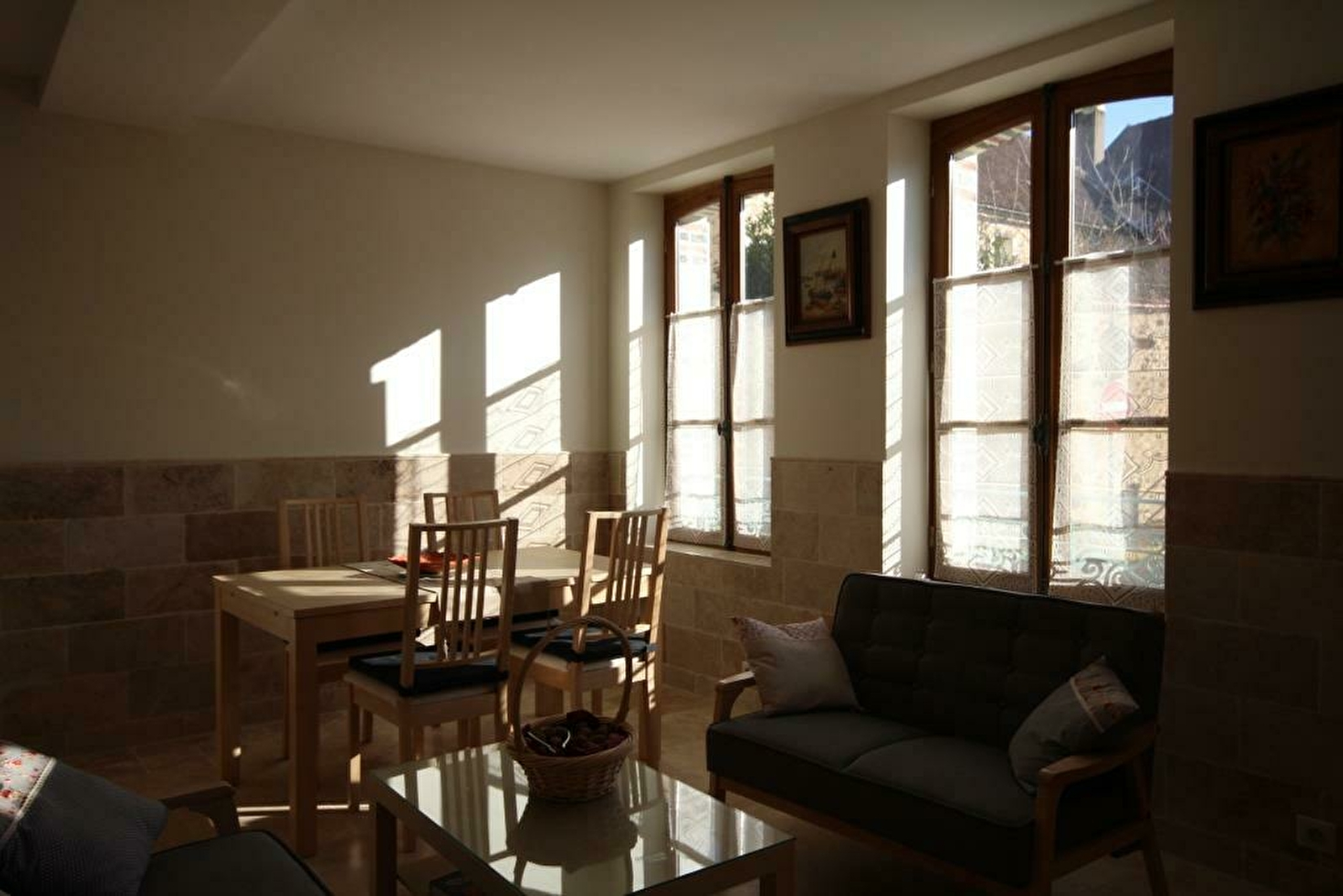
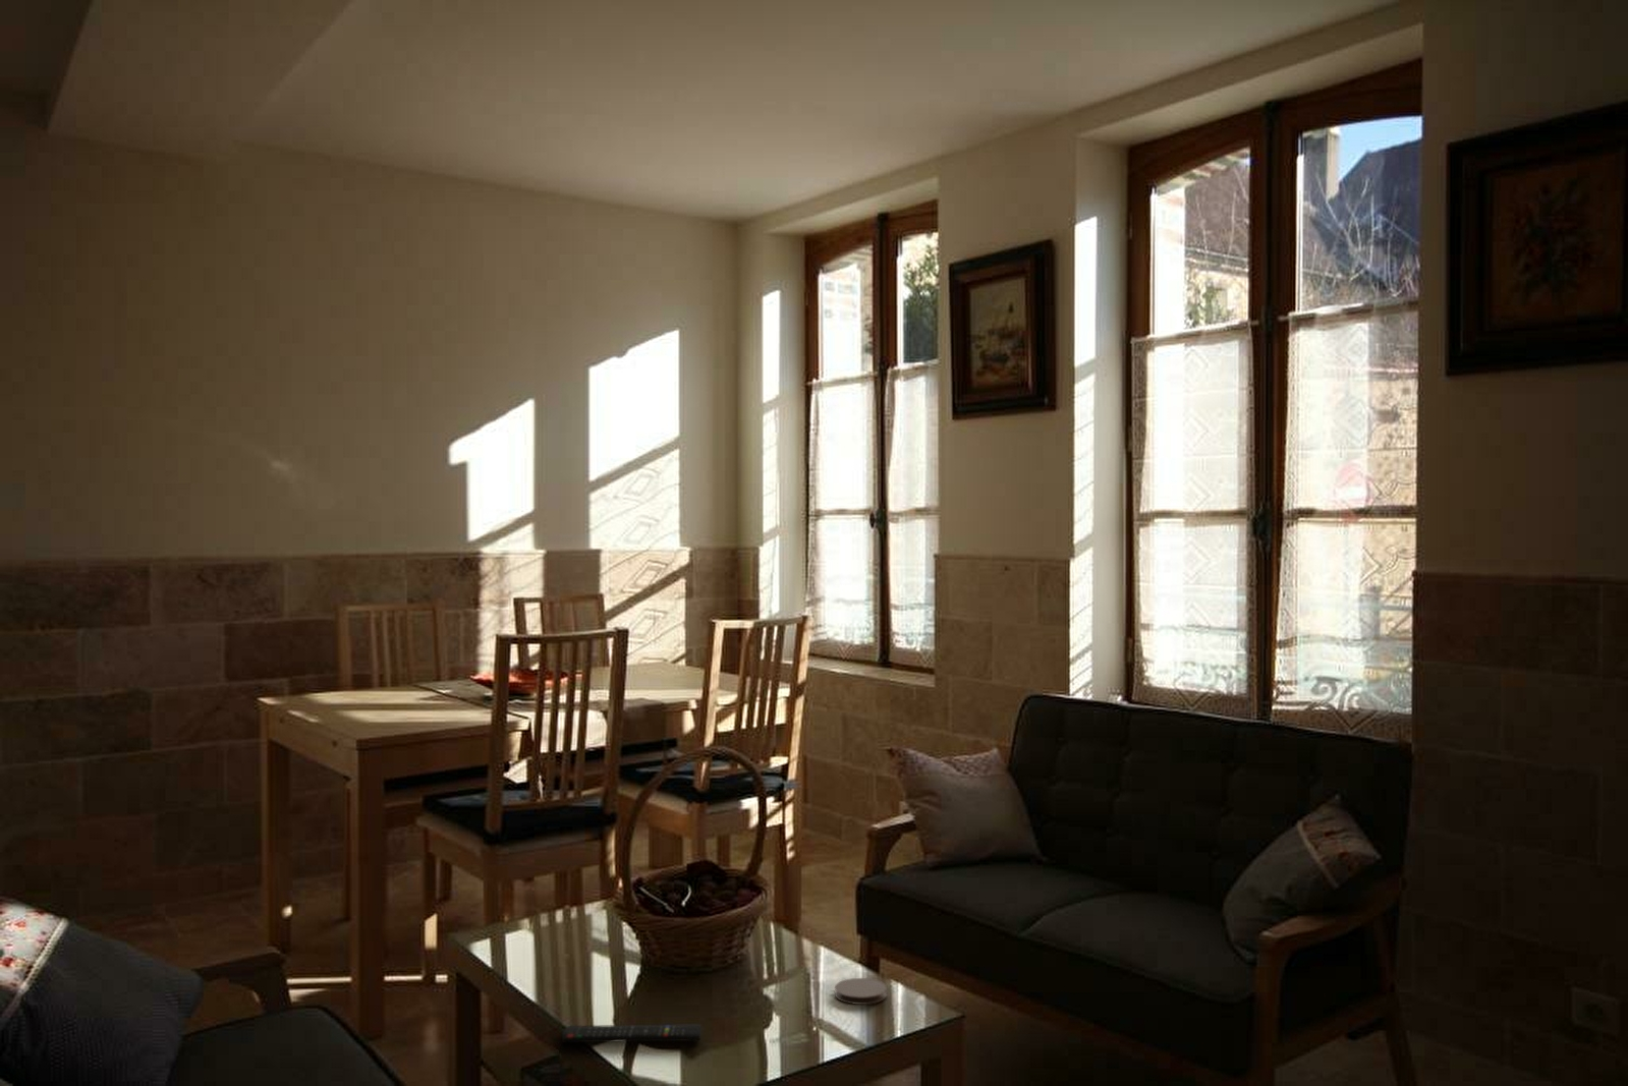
+ coaster [834,977,887,1006]
+ remote control [561,1023,703,1044]
